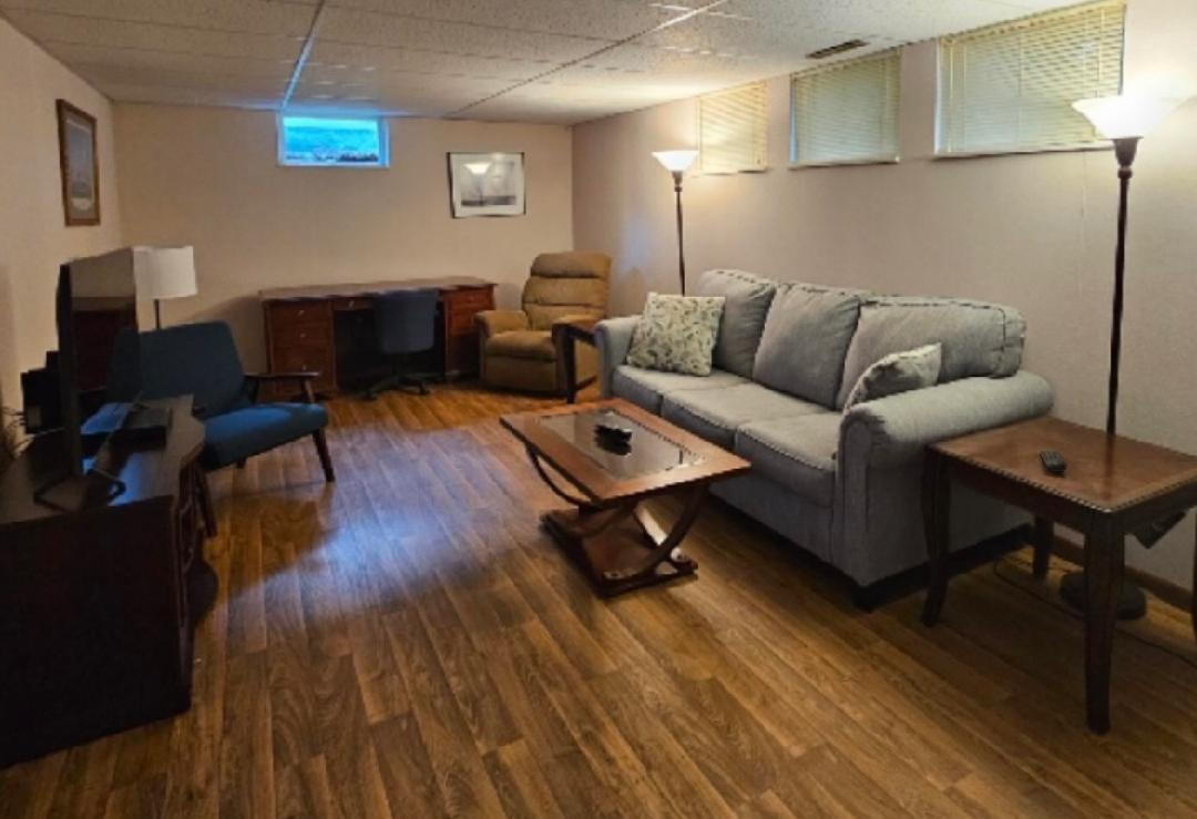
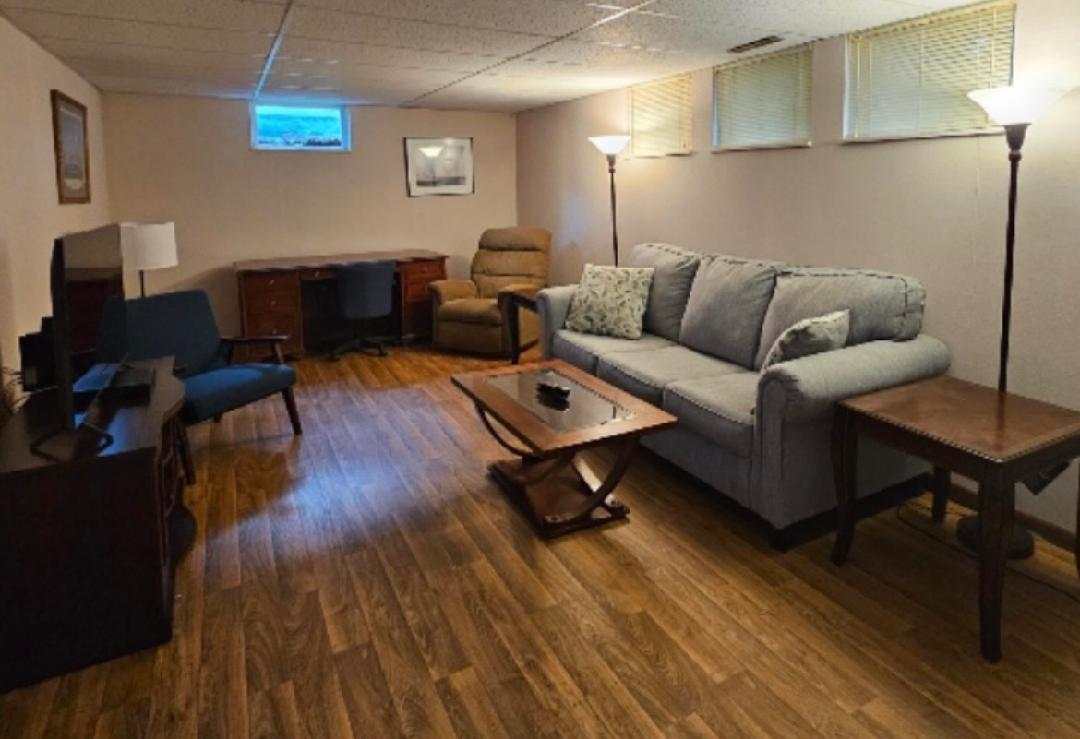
- remote control [1040,450,1067,473]
